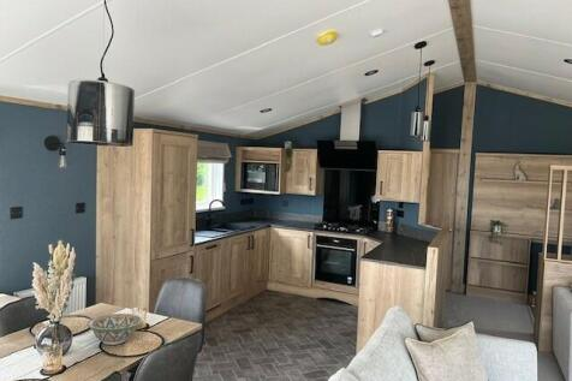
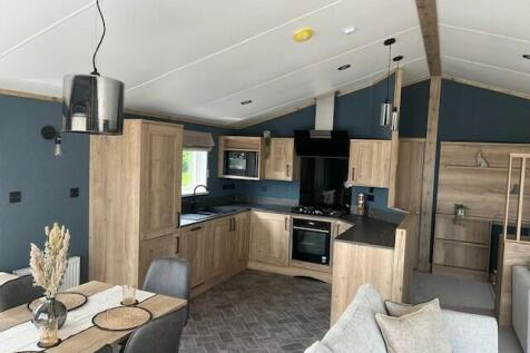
- decorative bowl [85,312,144,346]
